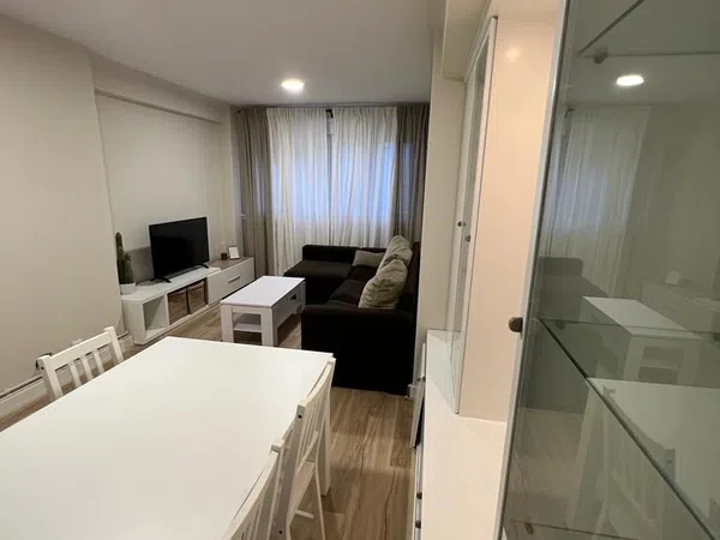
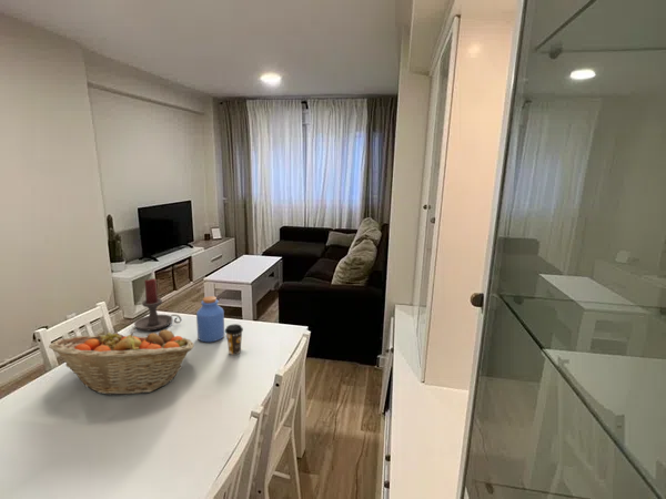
+ fruit basket [48,326,195,396]
+ candle holder [133,277,182,332]
+ coffee cup [224,323,244,356]
+ jar [195,295,225,343]
